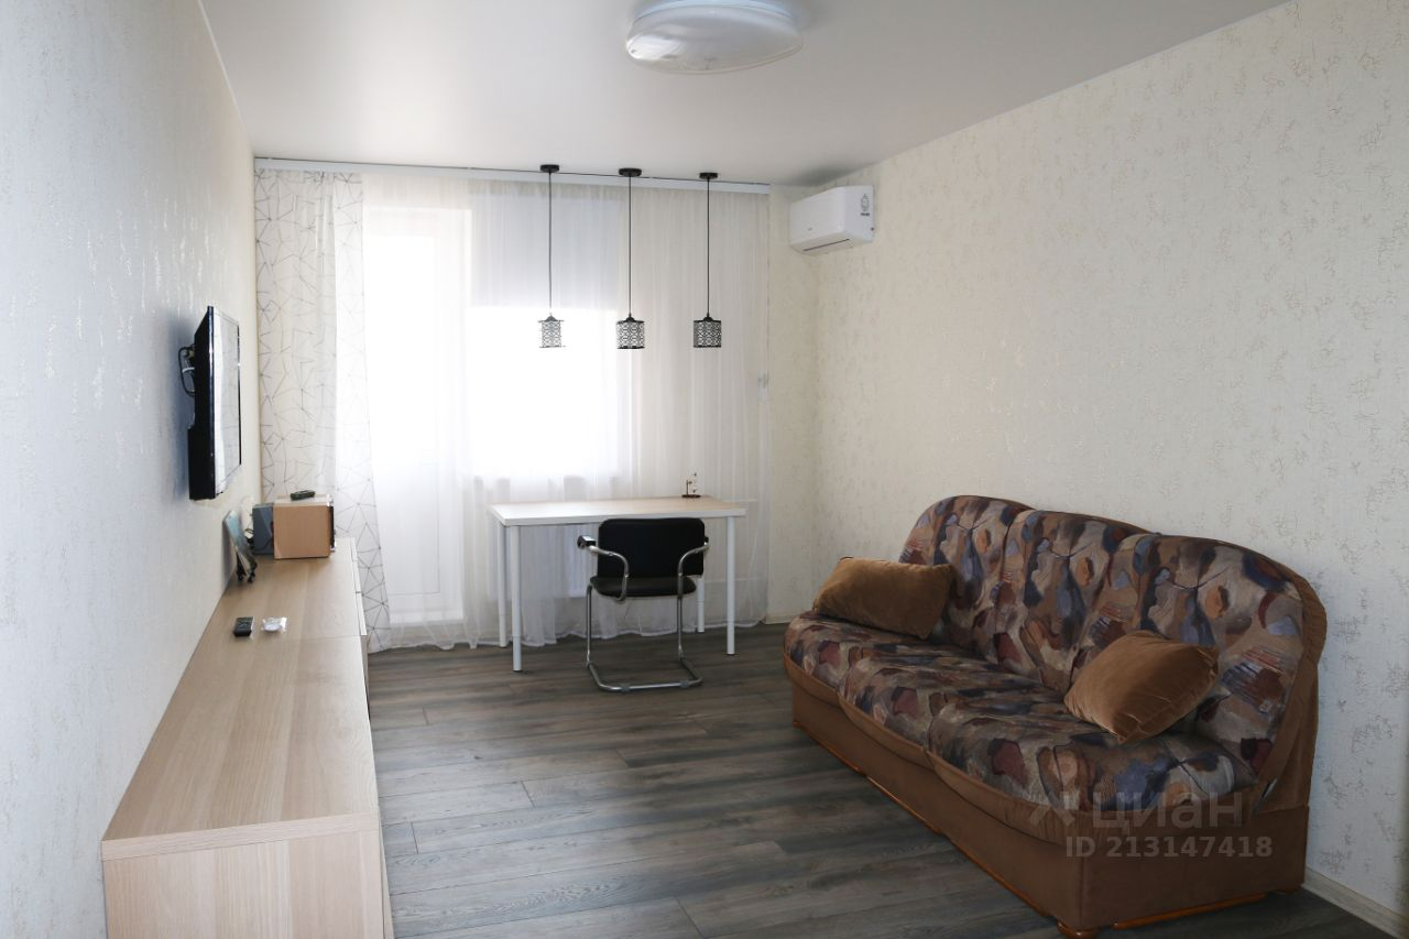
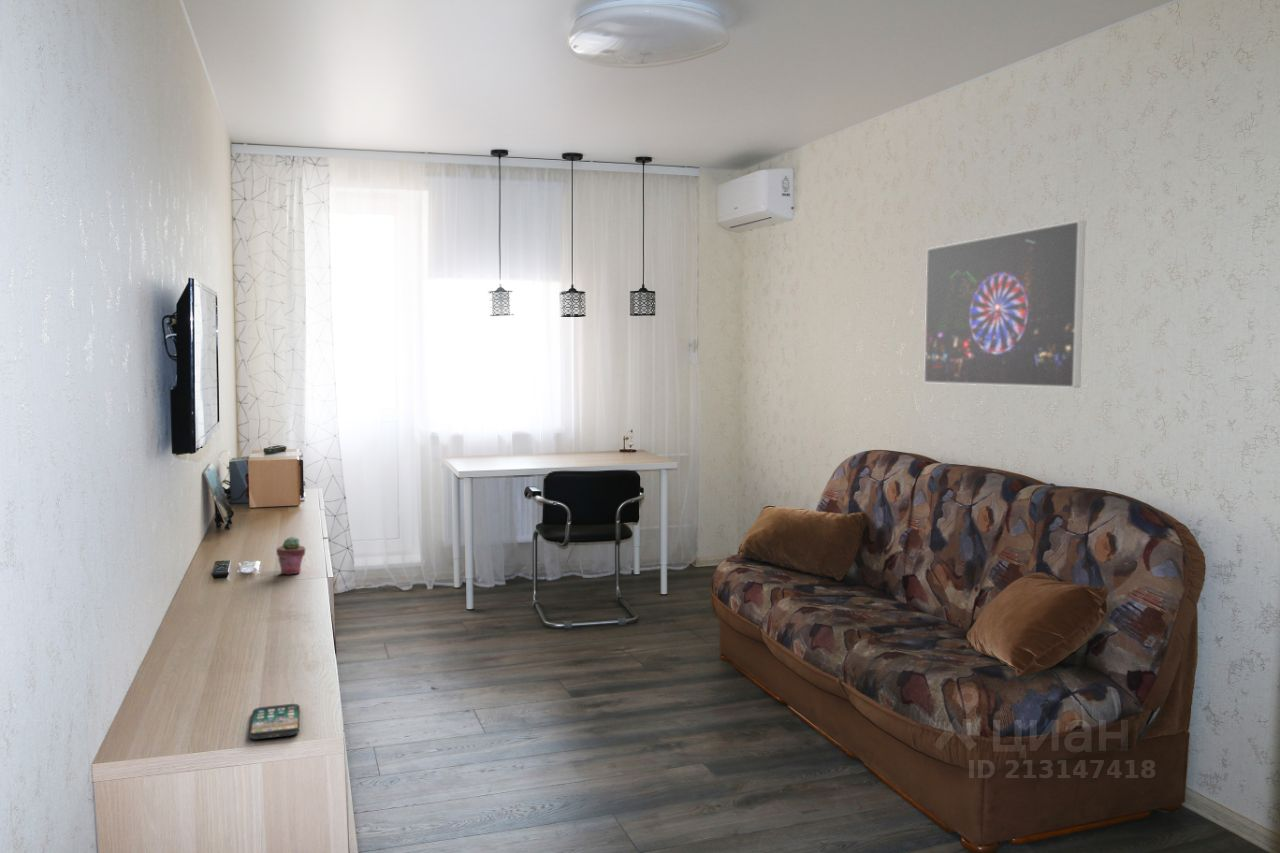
+ potted succulent [275,536,307,576]
+ smartphone [248,703,301,740]
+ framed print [923,220,1086,389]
